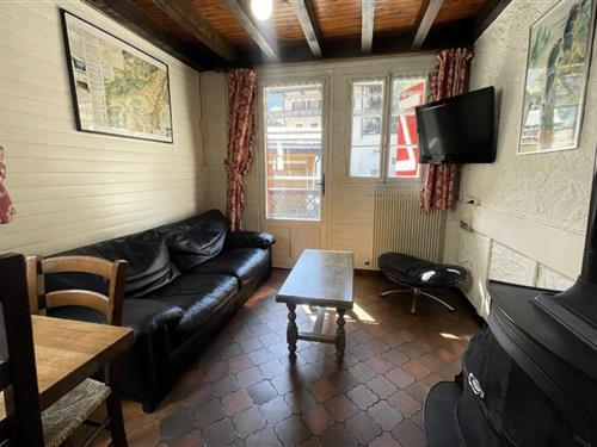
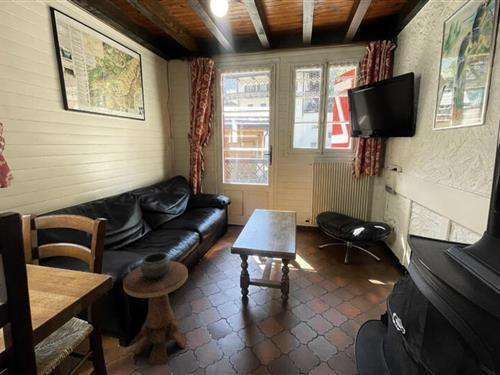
+ side table [122,252,189,366]
